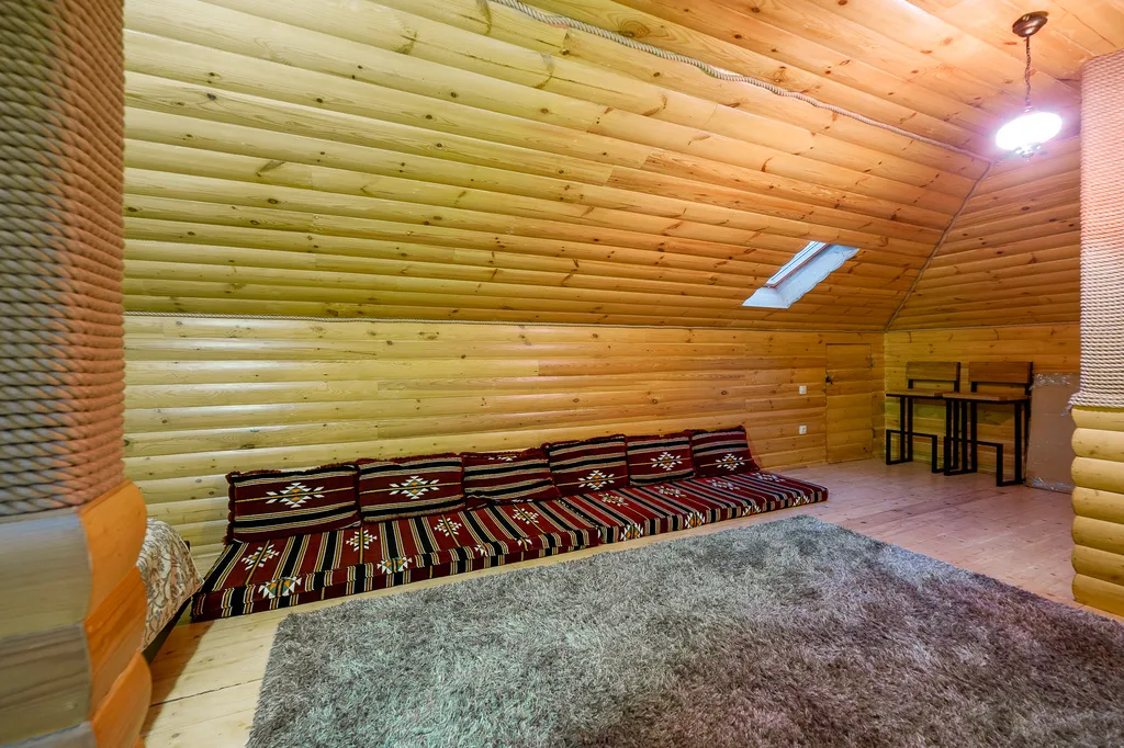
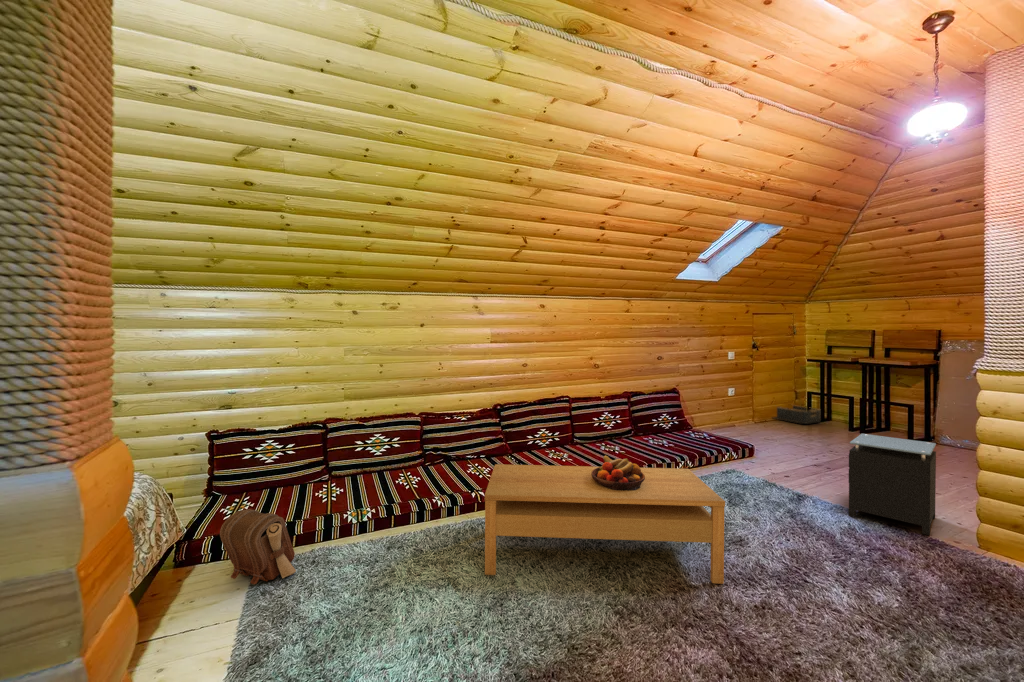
+ basket [771,404,822,425]
+ nightstand [848,433,937,536]
+ coffee table [484,463,726,585]
+ fruit bowl [592,455,645,491]
+ pouch [219,508,297,585]
